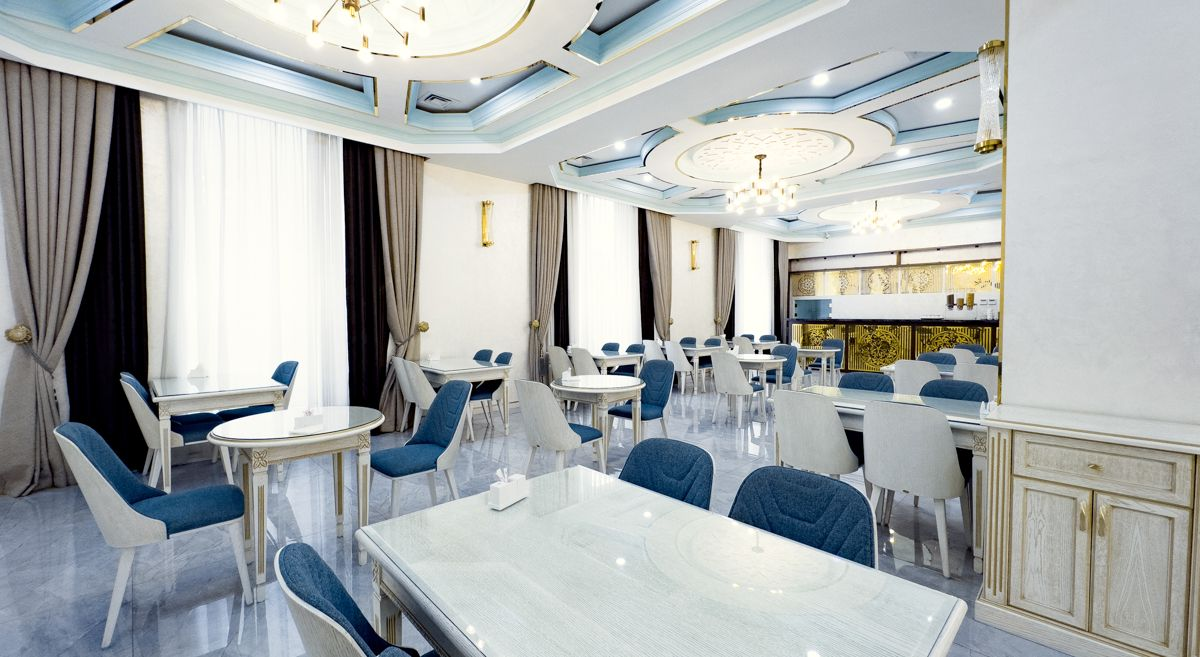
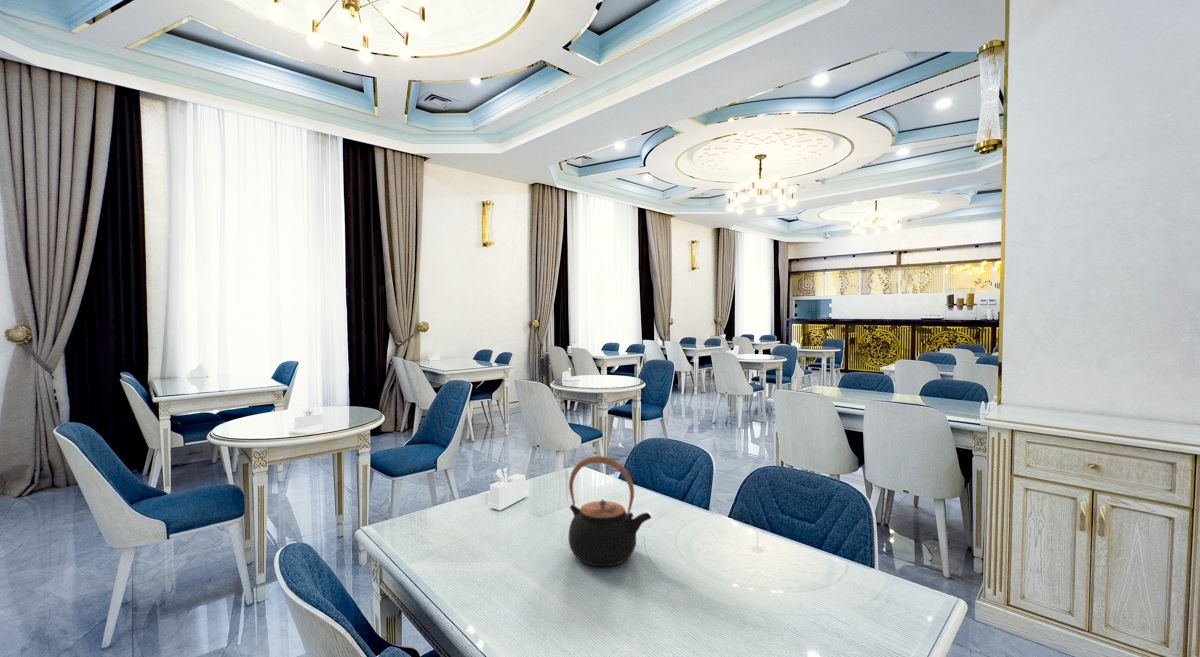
+ teapot [568,455,652,567]
